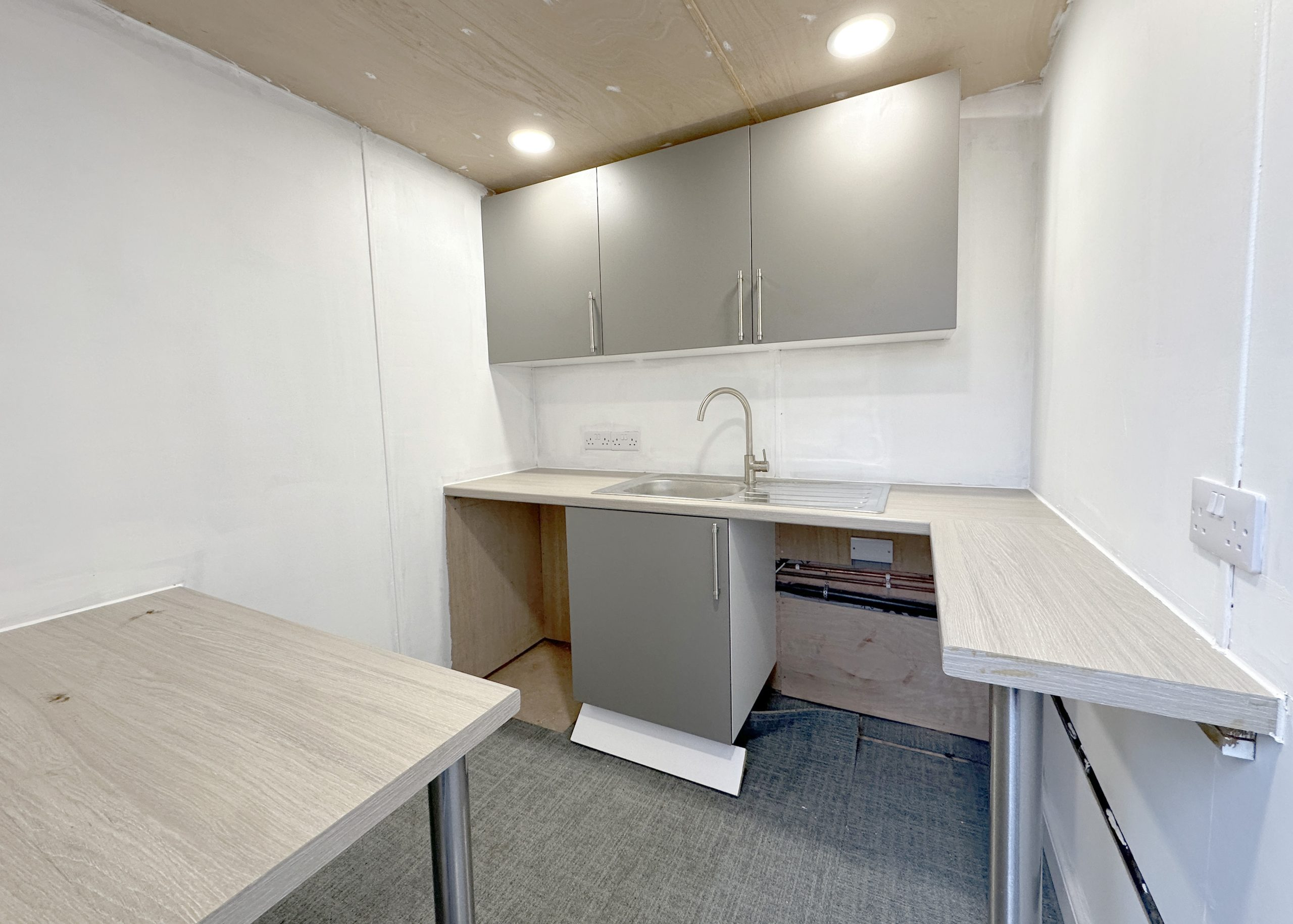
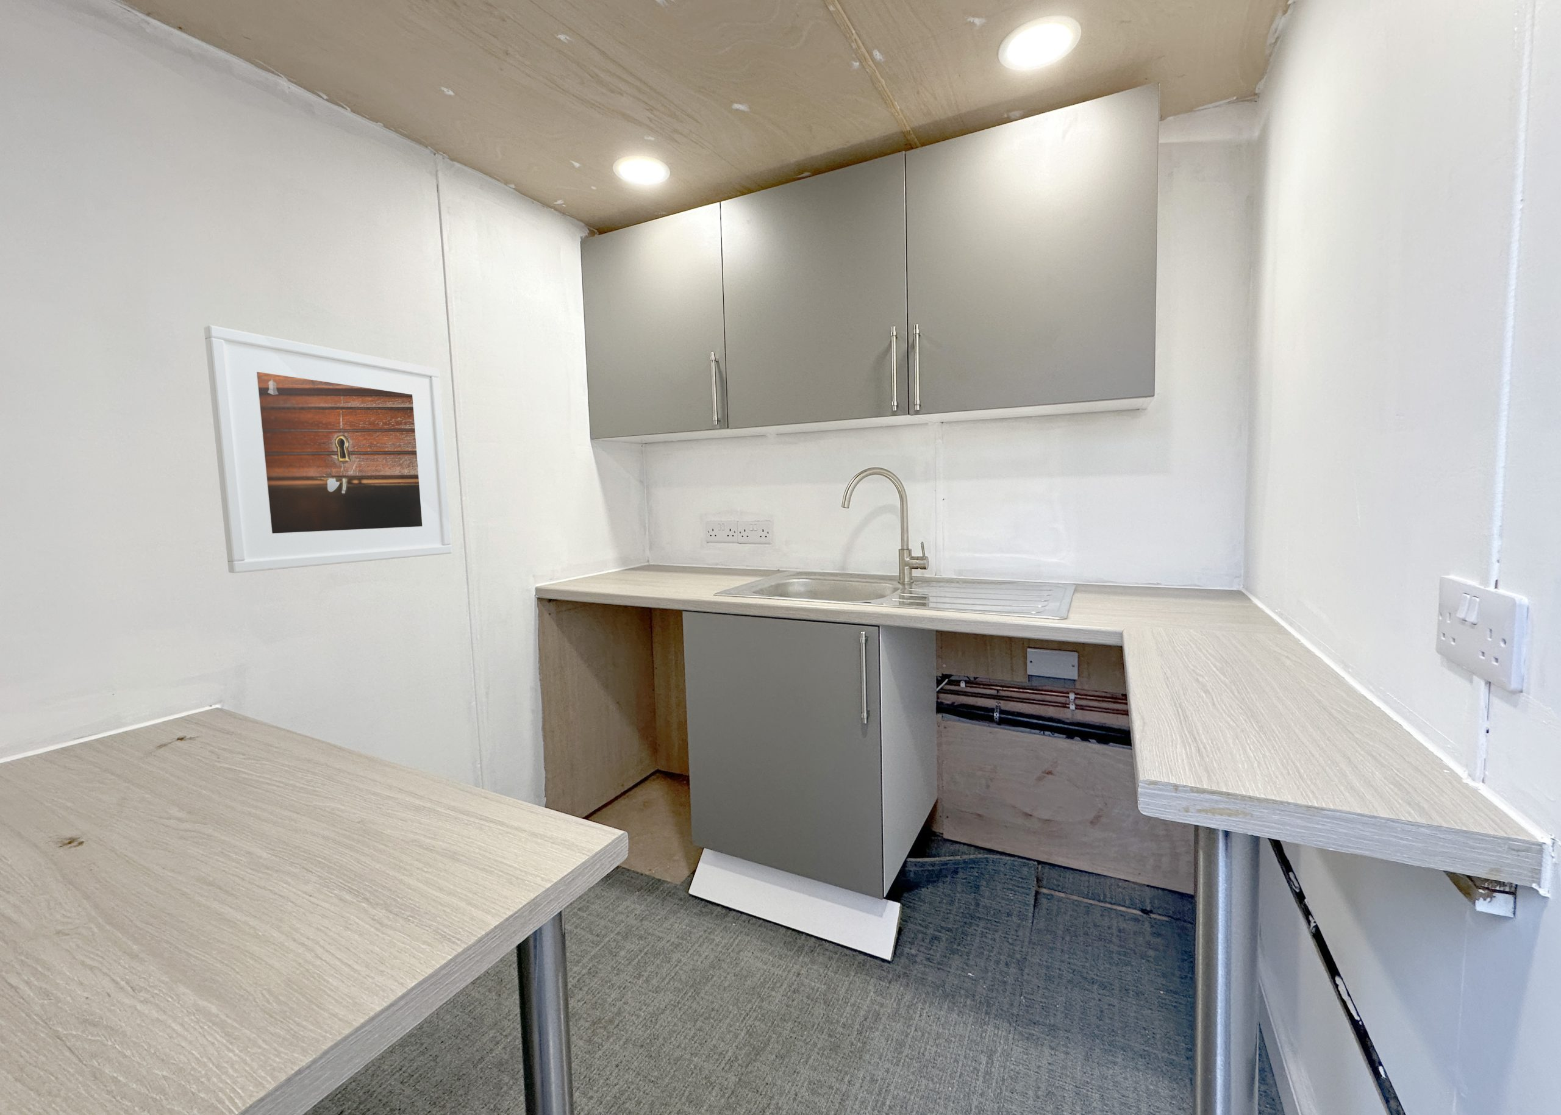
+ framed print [204,325,453,573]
